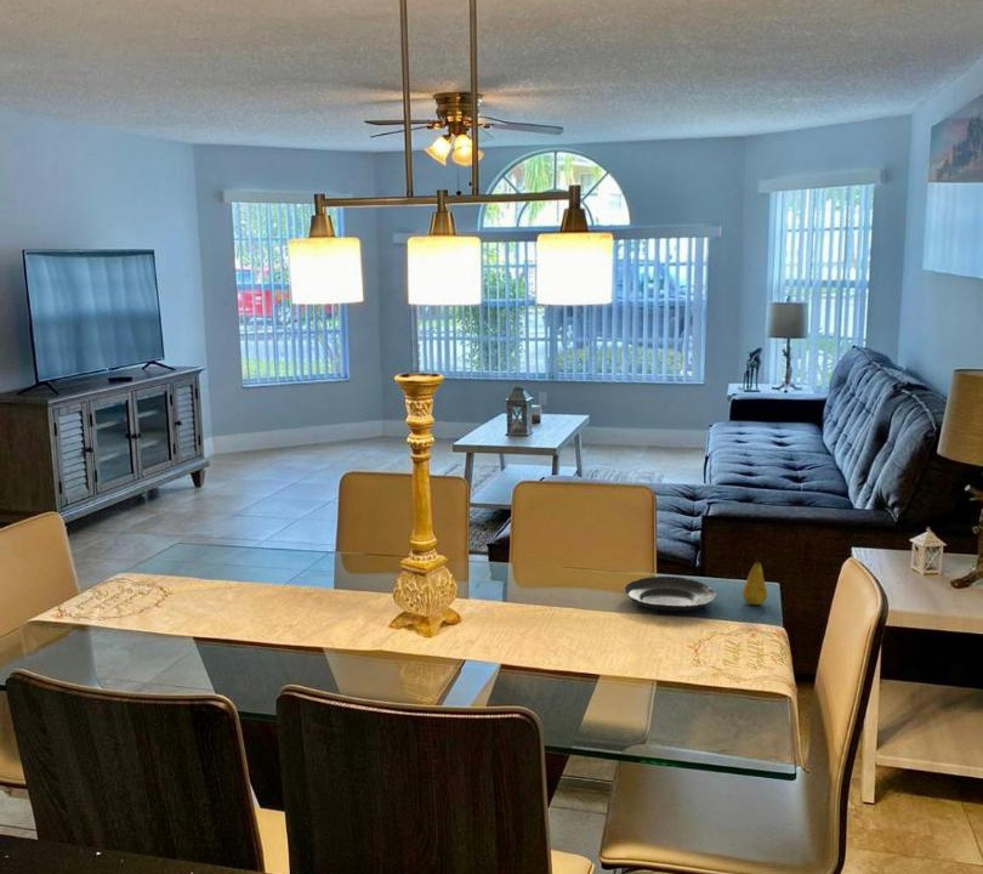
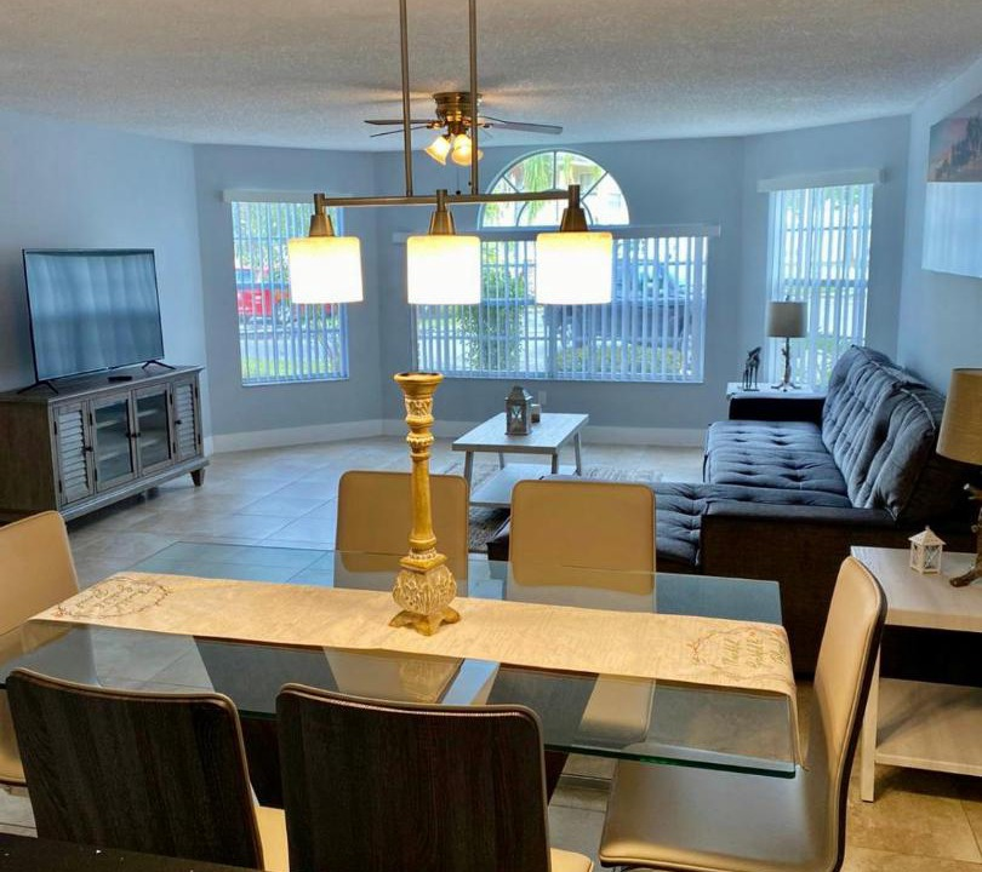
- fruit [741,556,768,606]
- tart tin [623,575,717,612]
